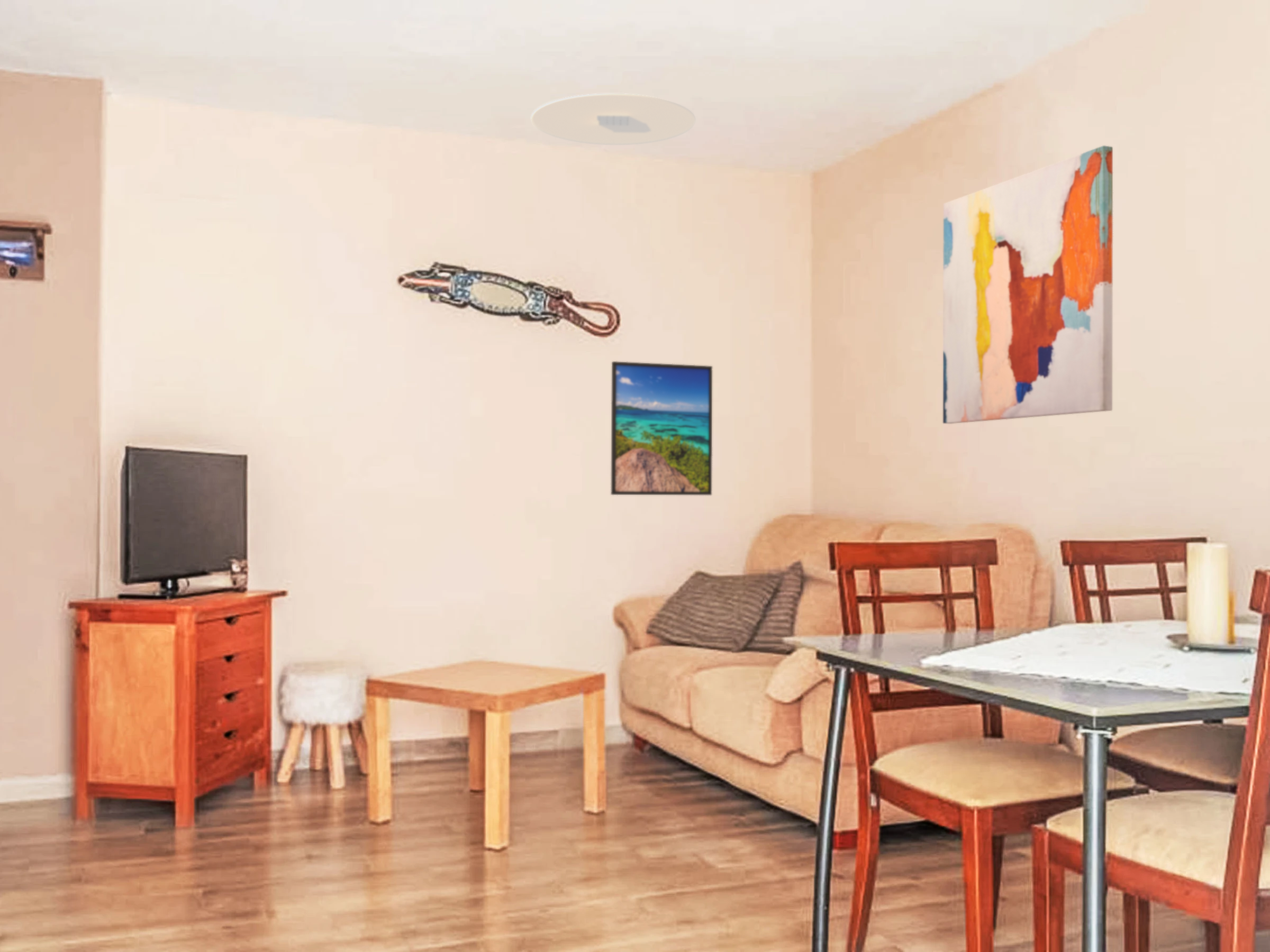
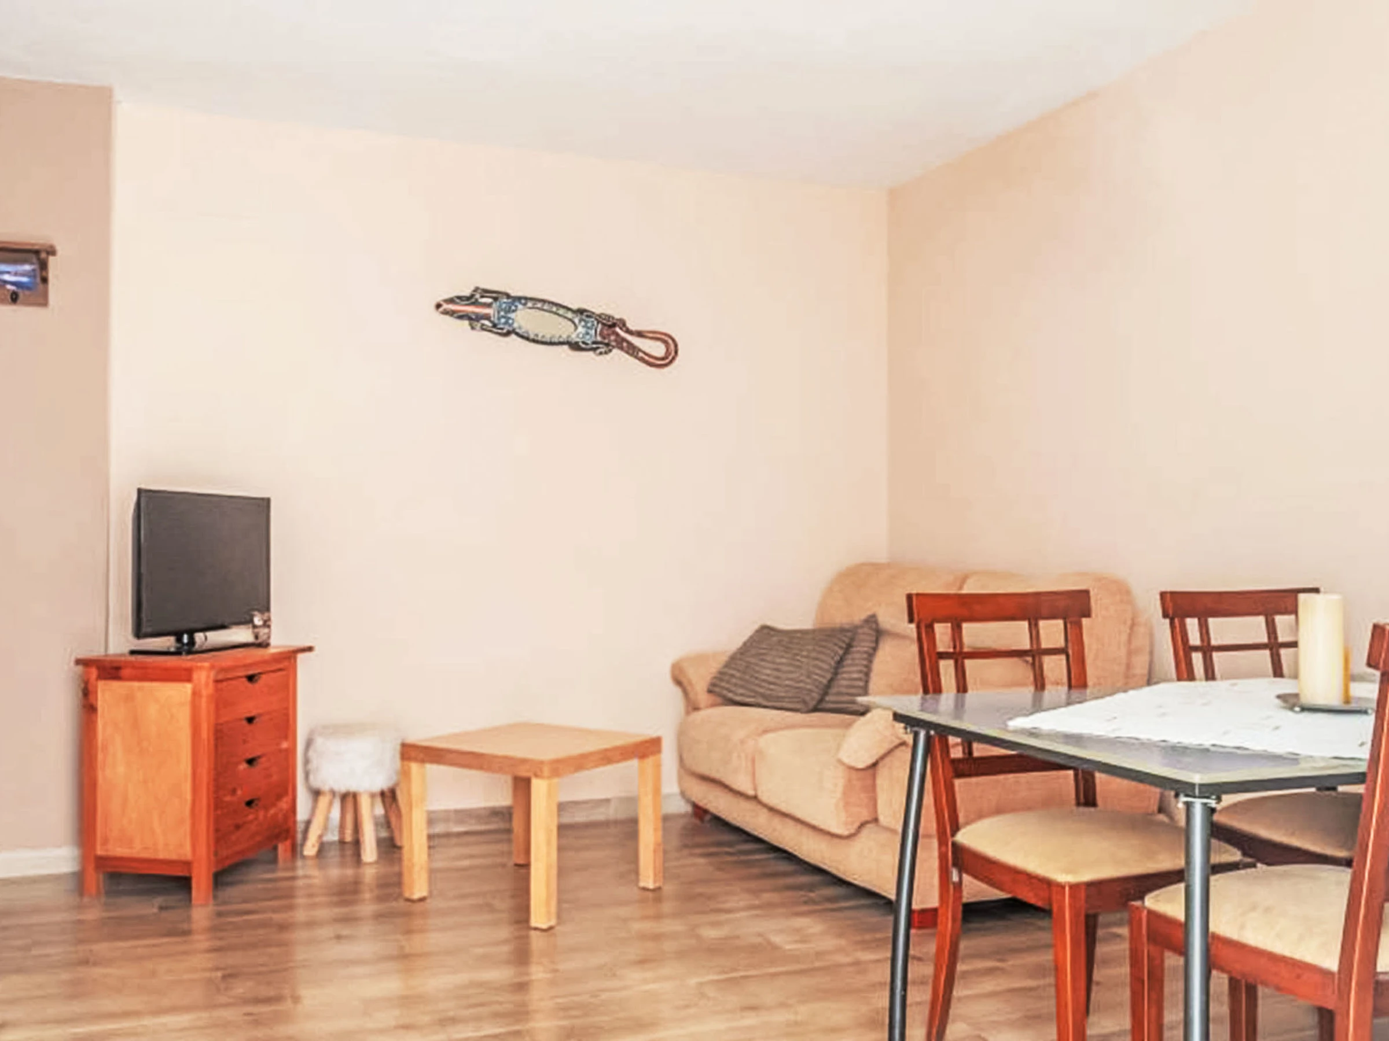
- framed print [610,361,713,496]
- wall art [942,145,1113,424]
- ceiling light [531,93,696,145]
